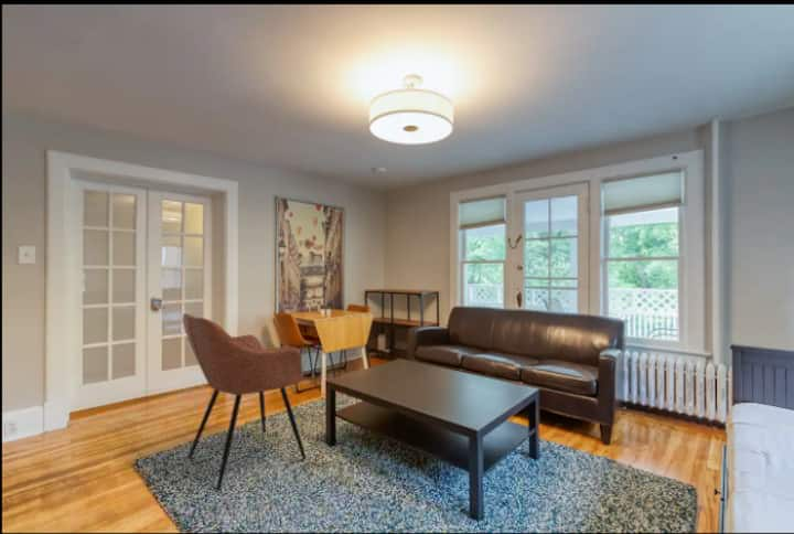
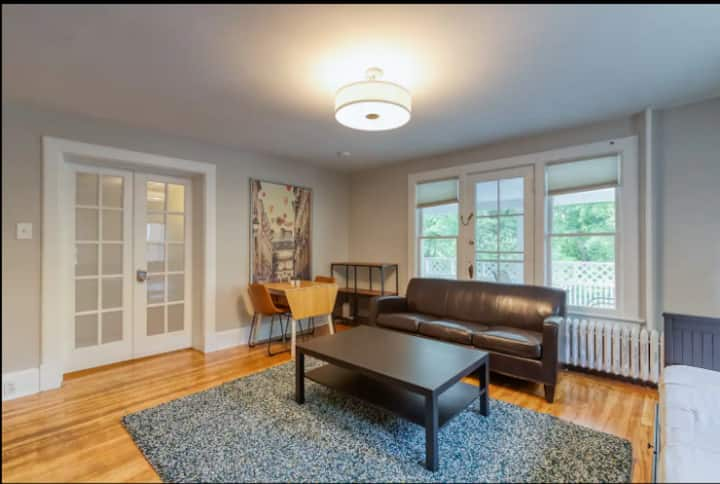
- armchair [181,312,308,491]
